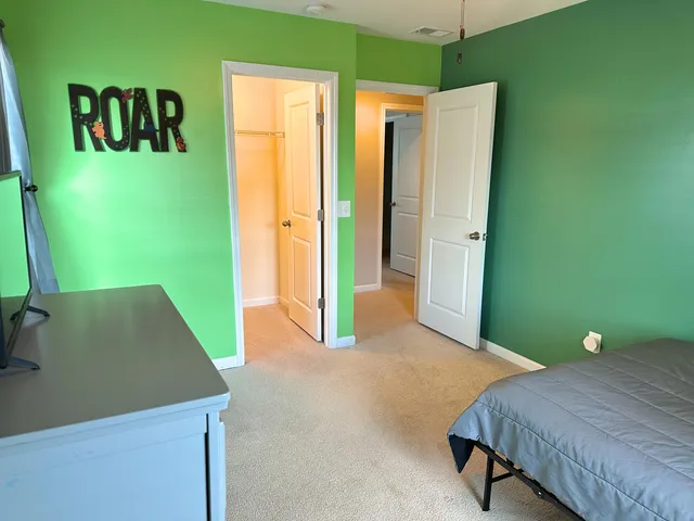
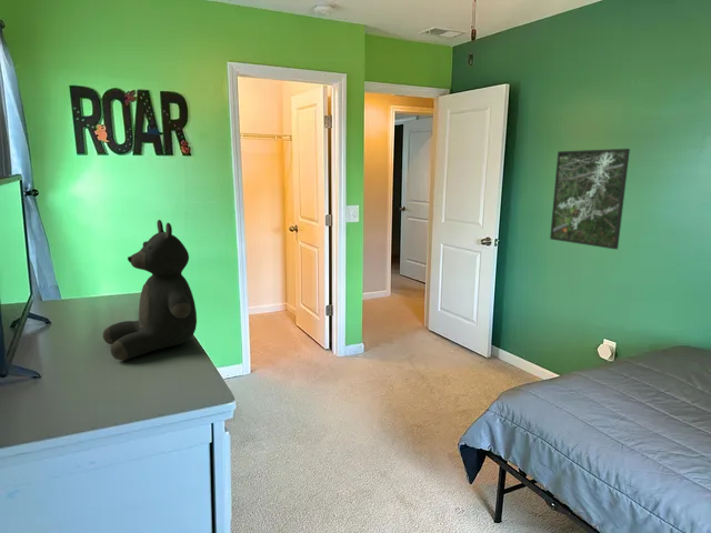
+ teddy bear [102,219,198,361]
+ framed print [549,148,631,251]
